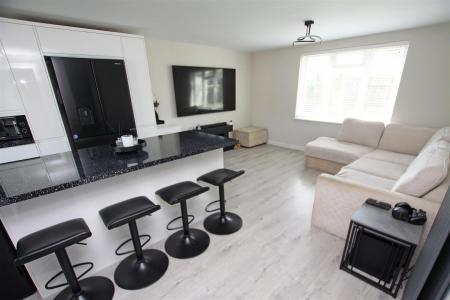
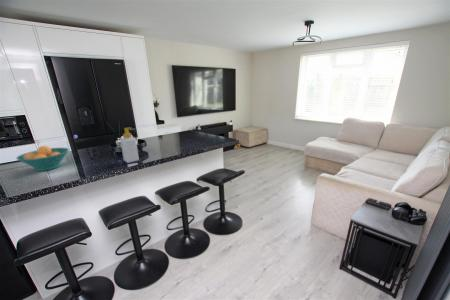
+ fruit bowl [15,145,70,172]
+ soap bottle [119,126,140,164]
